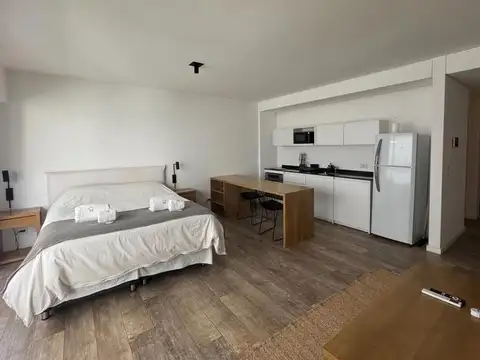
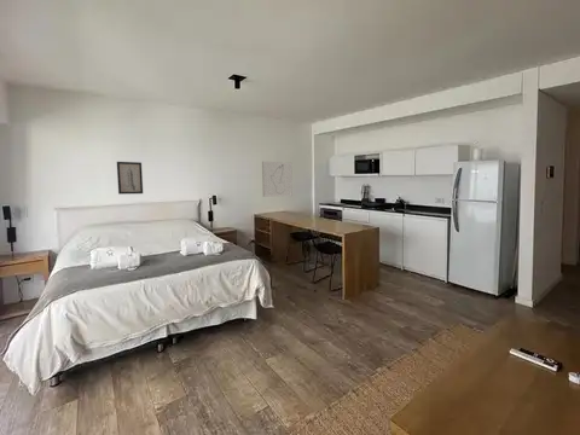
+ wall art [261,161,294,198]
+ wall art [116,161,144,196]
